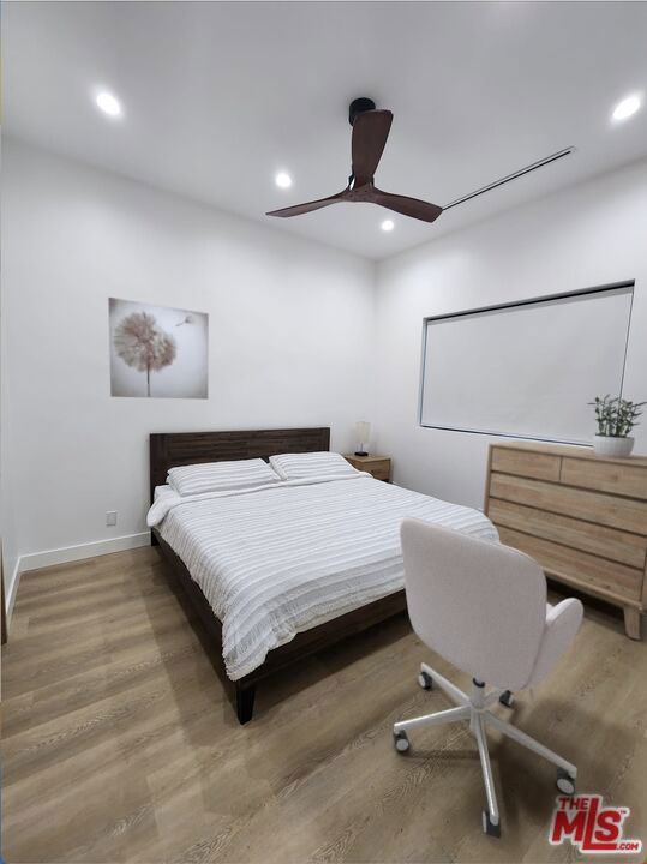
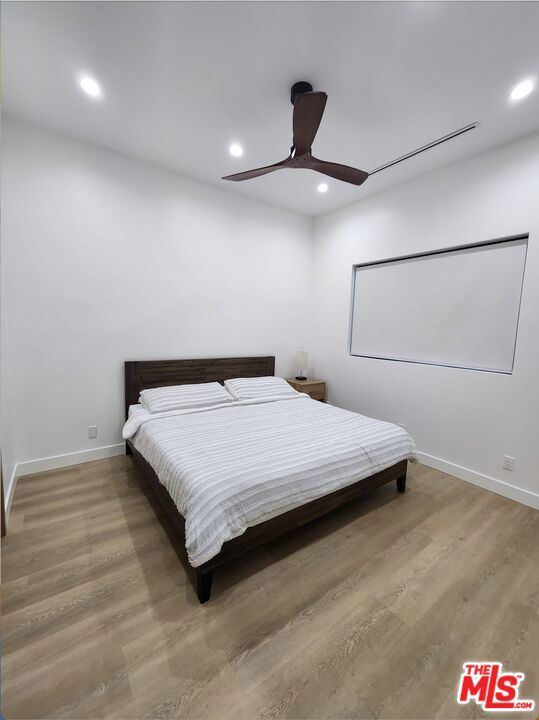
- dresser [481,440,647,641]
- potted plant [586,392,647,458]
- chair [391,515,585,840]
- wall art [107,296,210,401]
